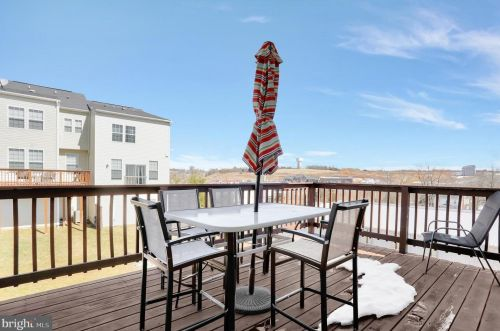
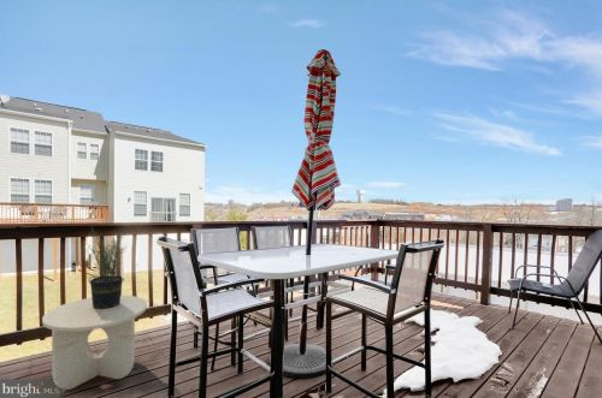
+ side table [41,295,148,391]
+ potted plant [83,226,132,309]
